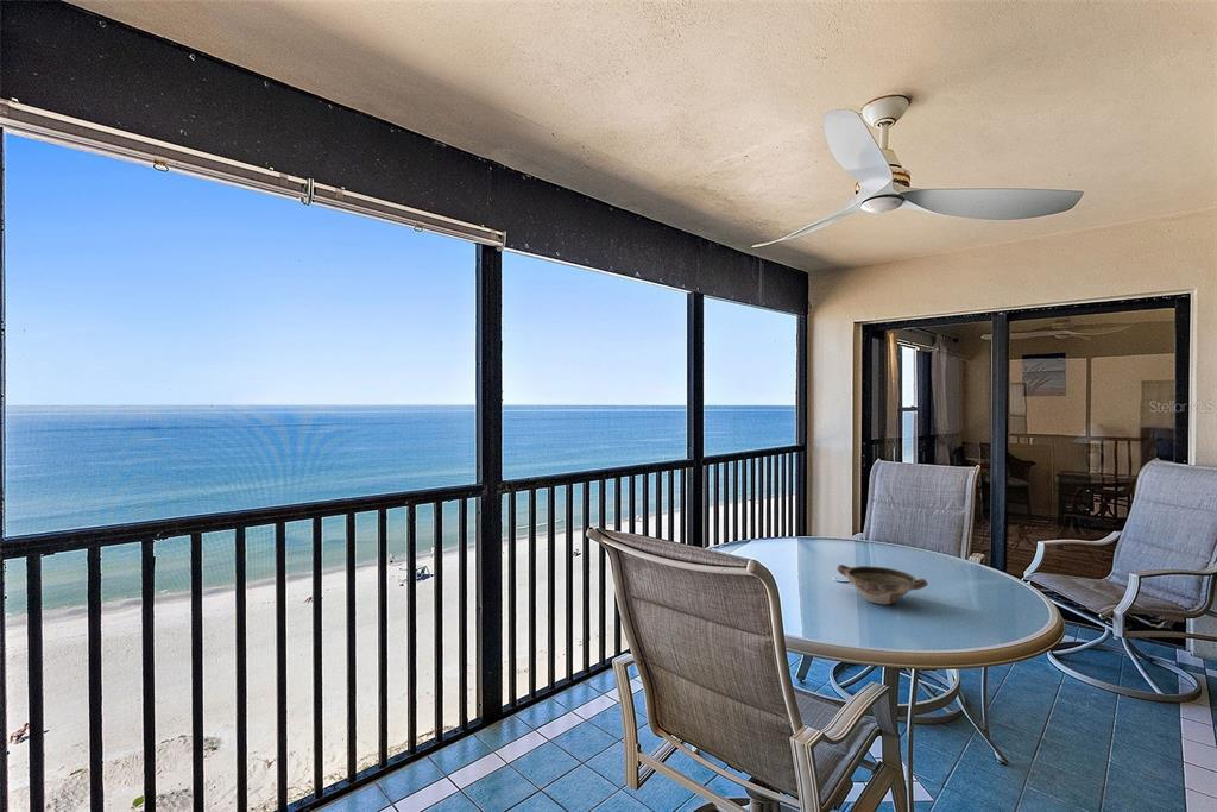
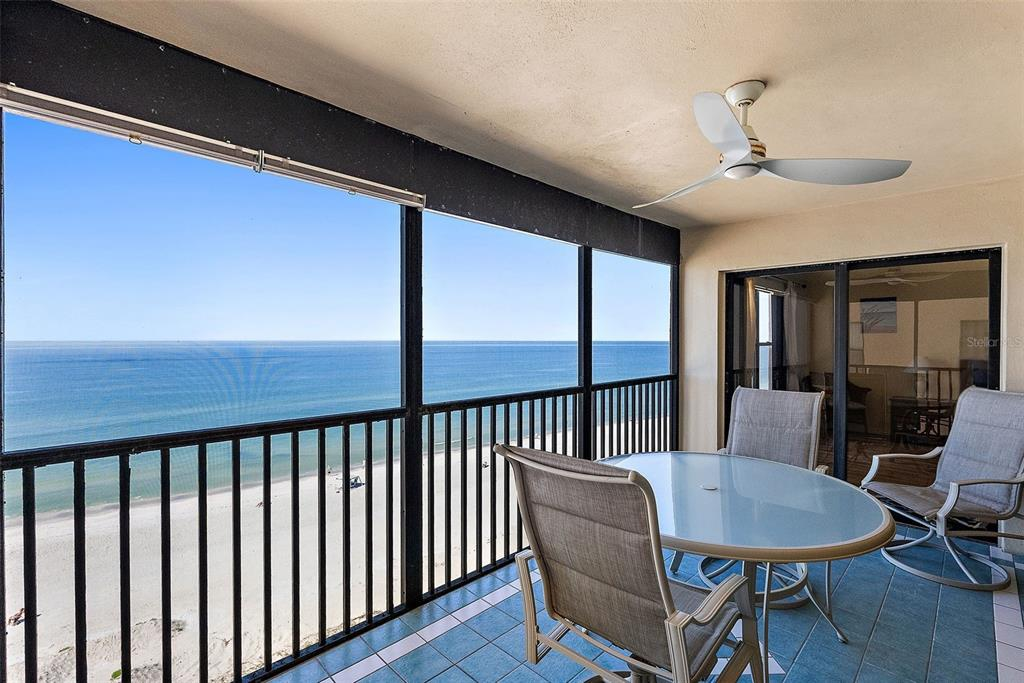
- bowl [835,564,929,605]
